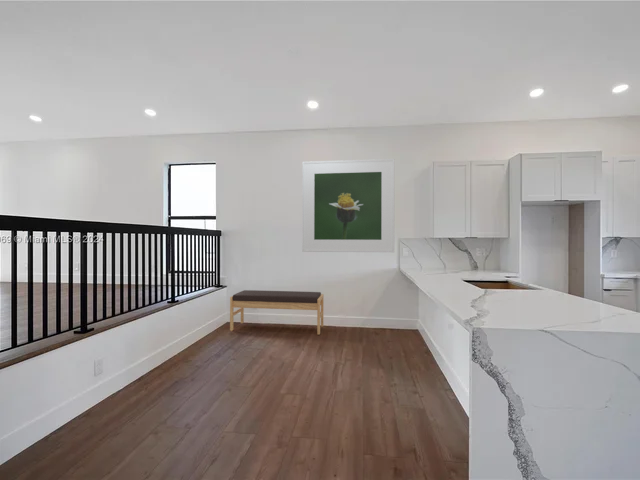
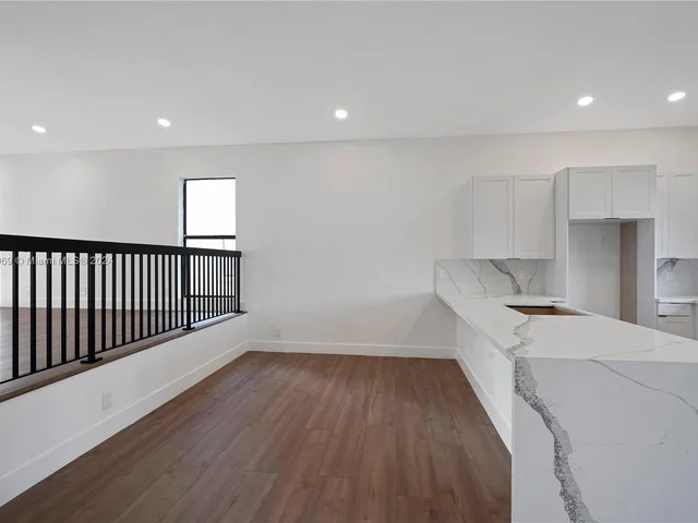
- bench [229,289,325,336]
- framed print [301,158,395,253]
